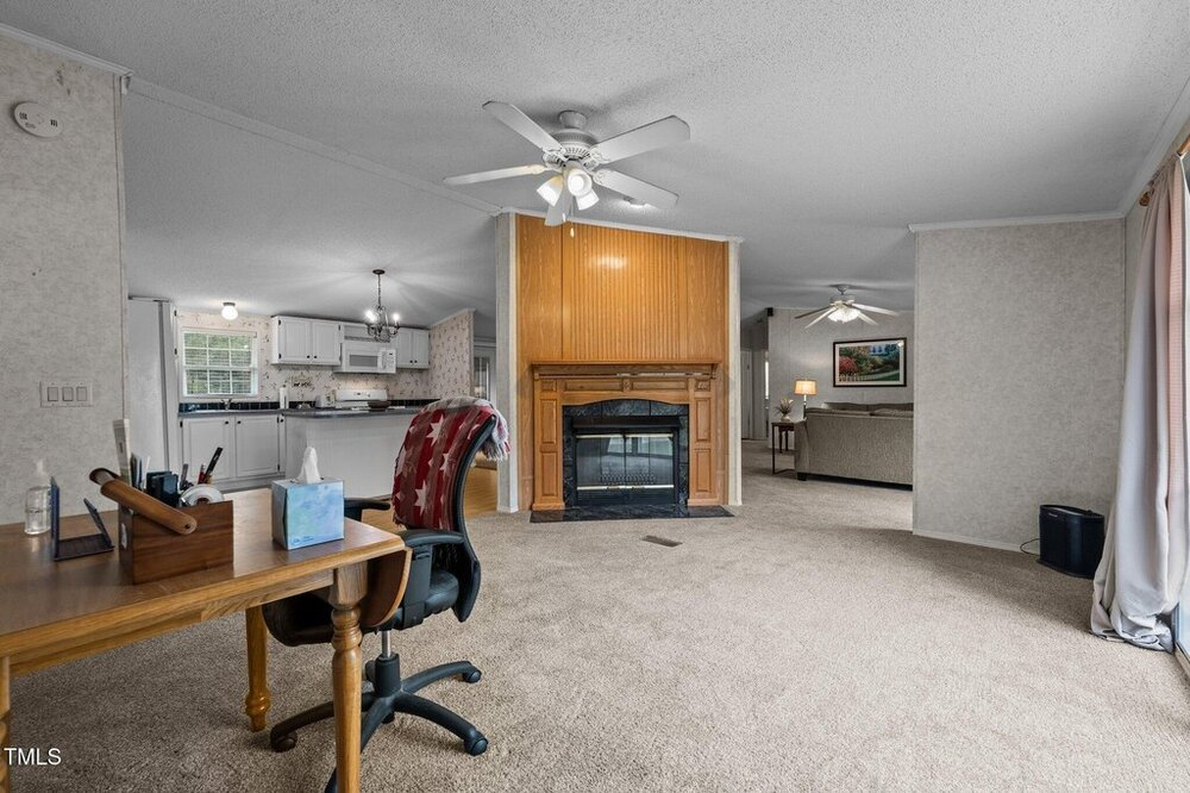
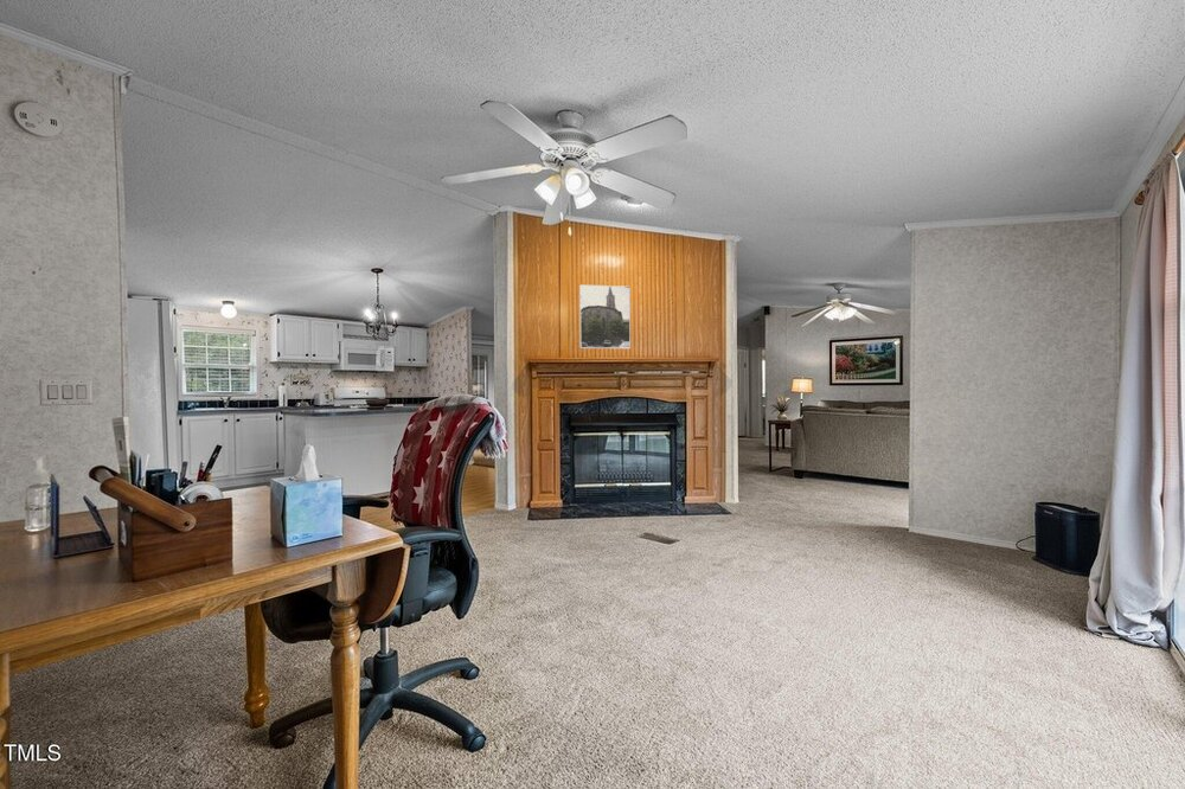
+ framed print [578,284,632,349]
